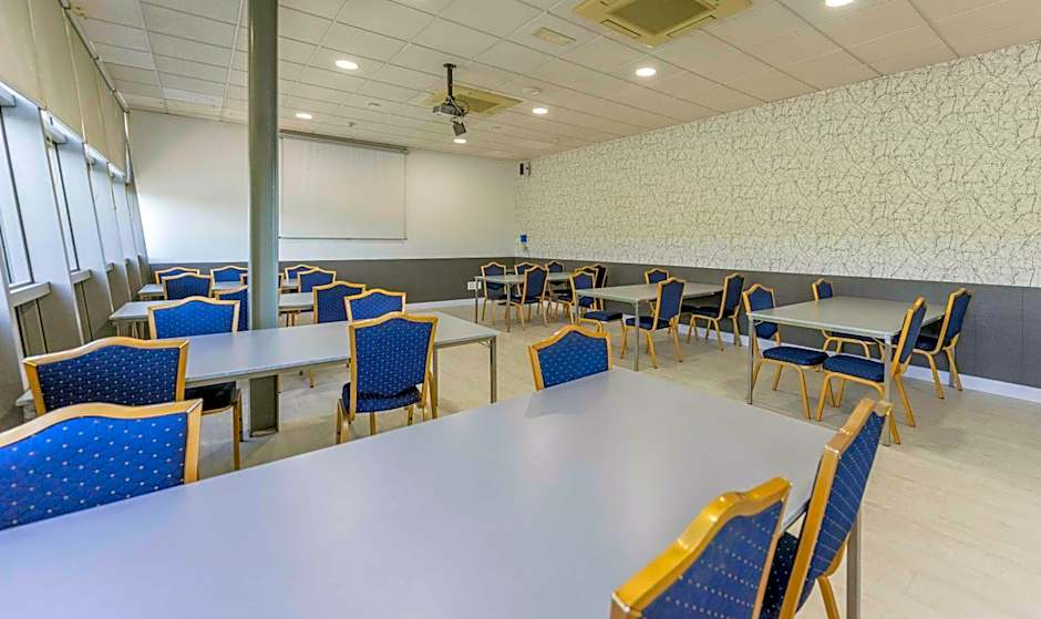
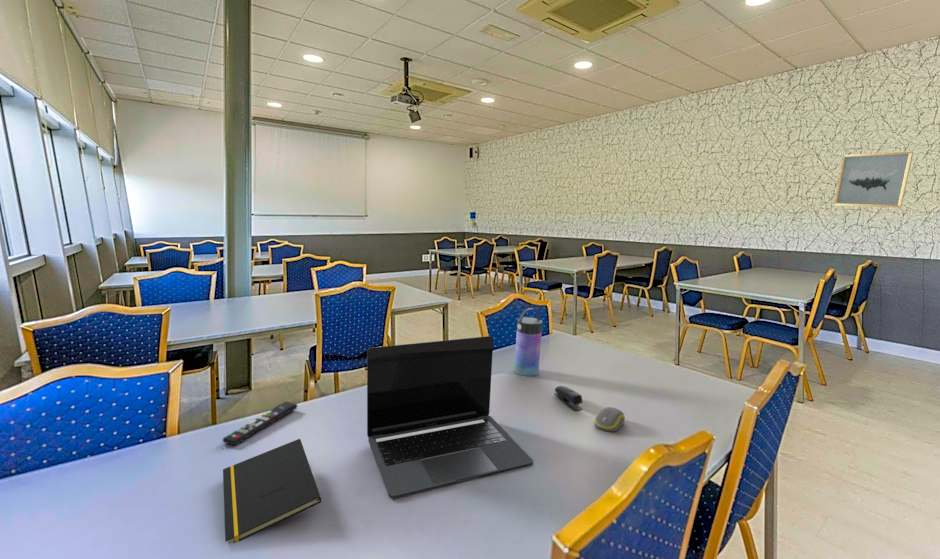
+ notepad [222,438,322,545]
+ wall art [833,151,914,208]
+ water bottle [513,307,543,377]
+ computer mouse [593,406,626,433]
+ stapler [553,385,584,412]
+ remote control [222,401,298,446]
+ laptop [366,335,534,500]
